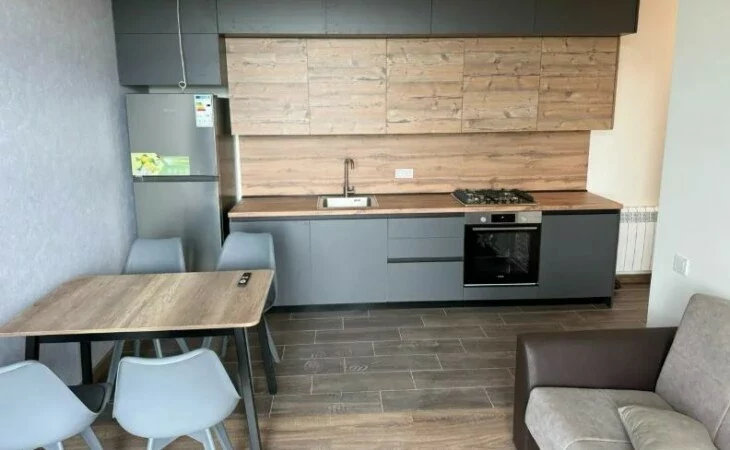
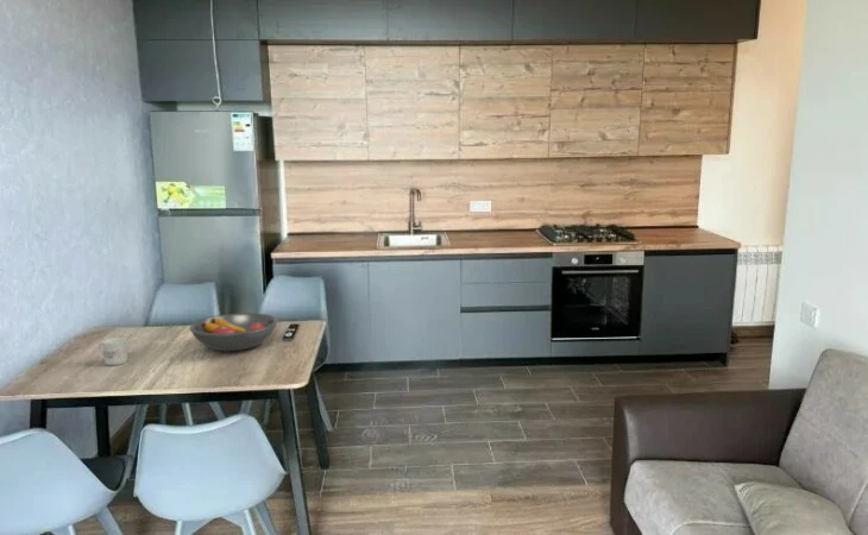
+ mug [96,336,130,366]
+ fruit bowl [188,311,279,352]
